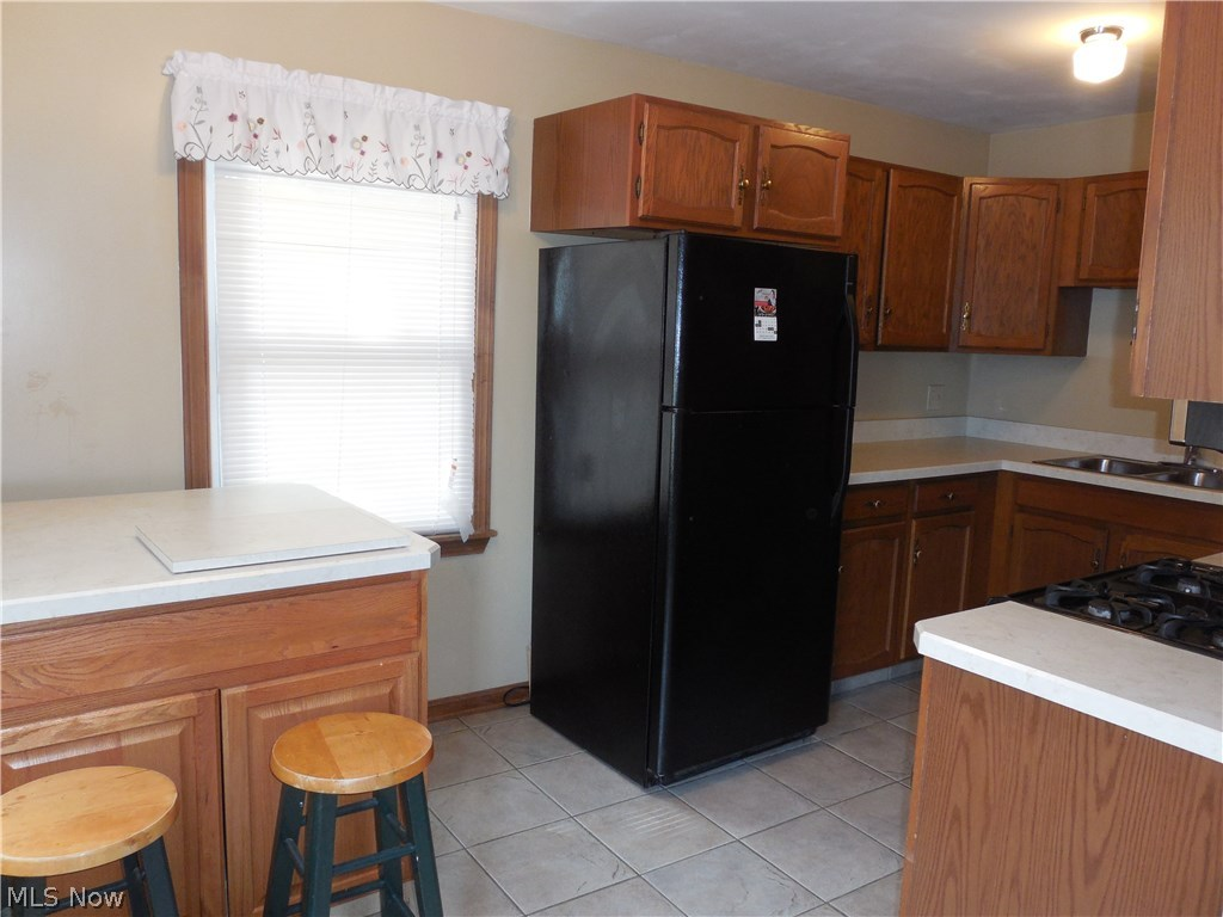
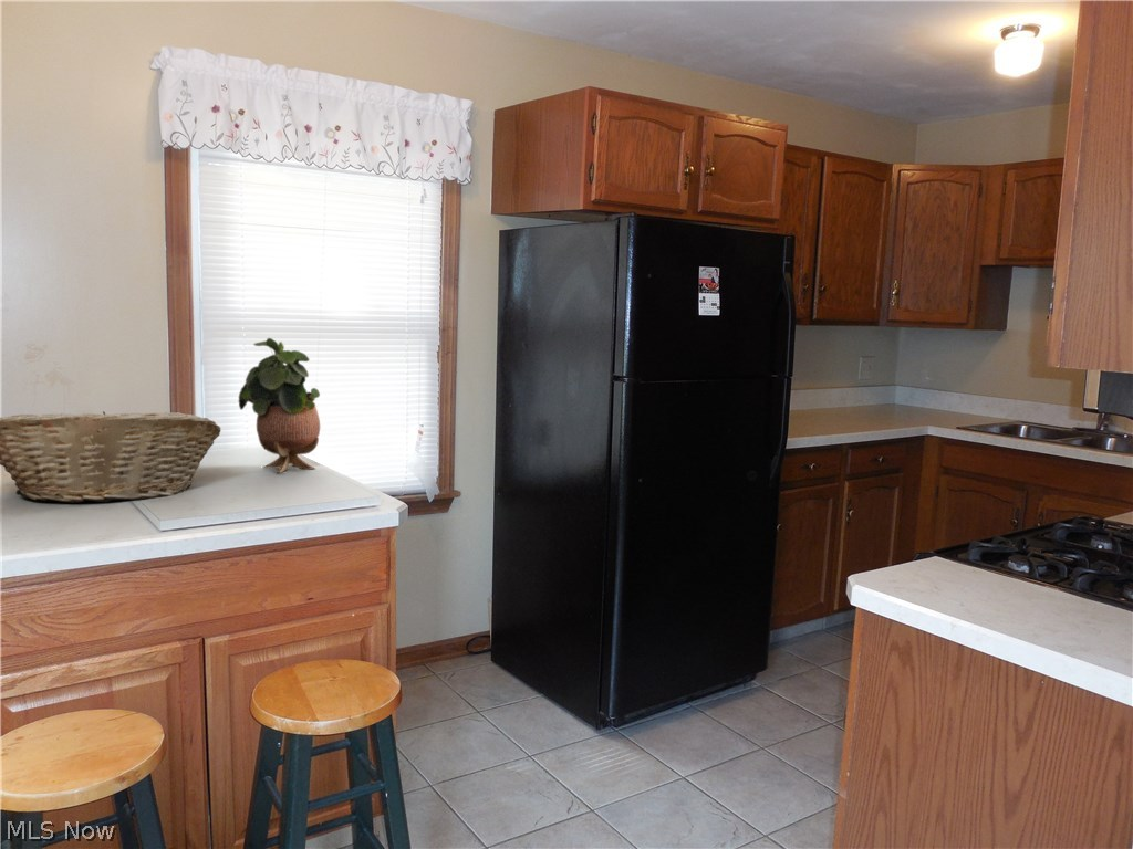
+ potted plant [237,337,321,474]
+ fruit basket [0,410,222,504]
